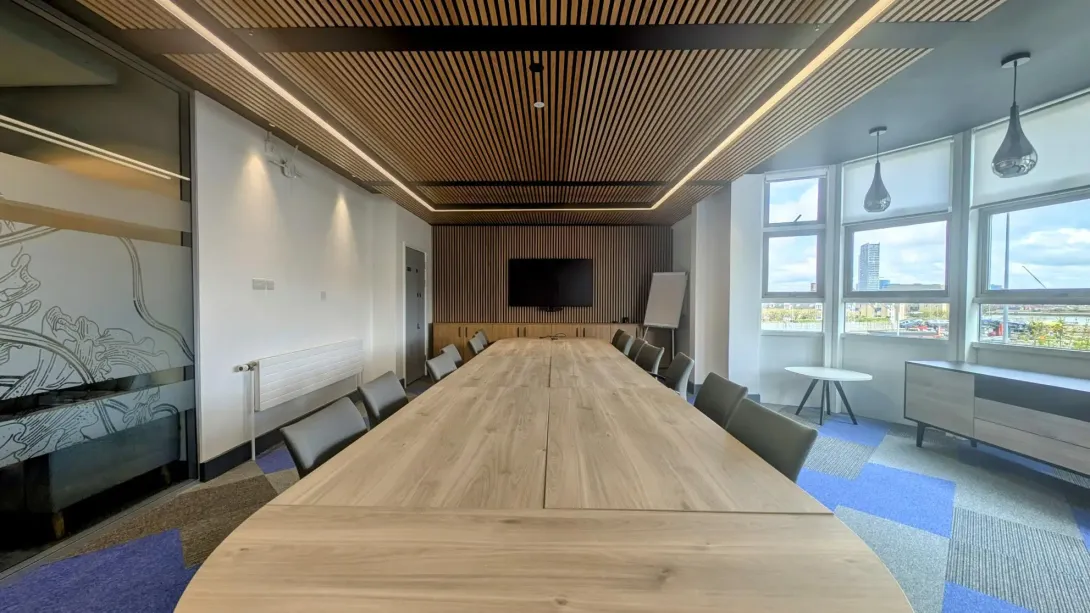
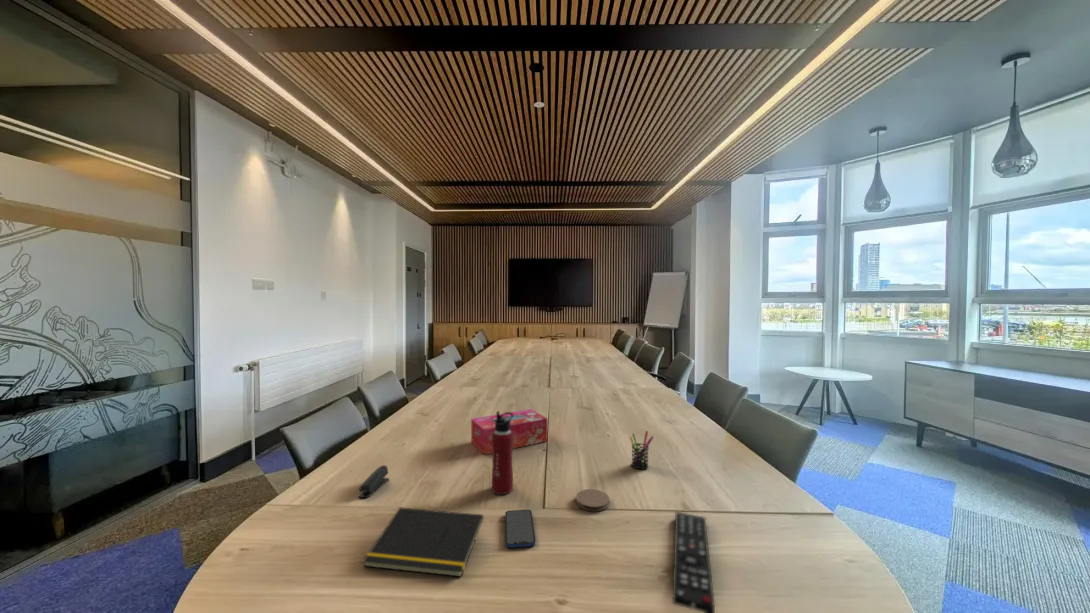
+ coaster [575,488,610,512]
+ stapler [358,464,390,499]
+ tissue box [470,408,549,456]
+ water bottle [491,410,514,495]
+ pen holder [629,430,654,470]
+ notepad [362,506,484,578]
+ smartphone [504,509,537,548]
+ remote control [672,511,716,613]
